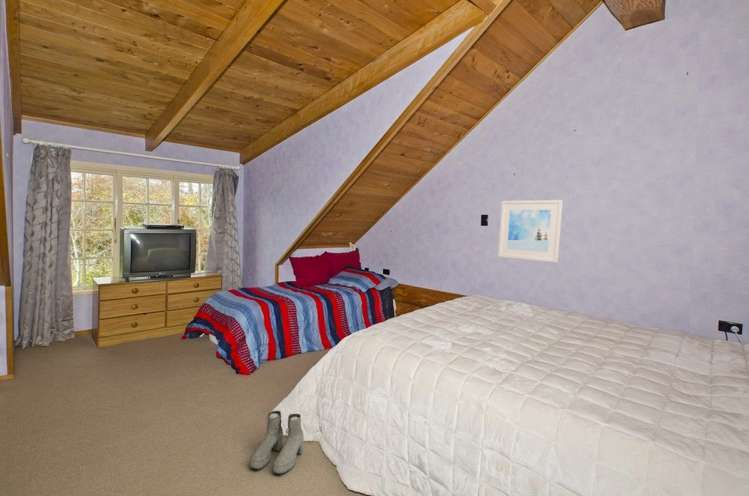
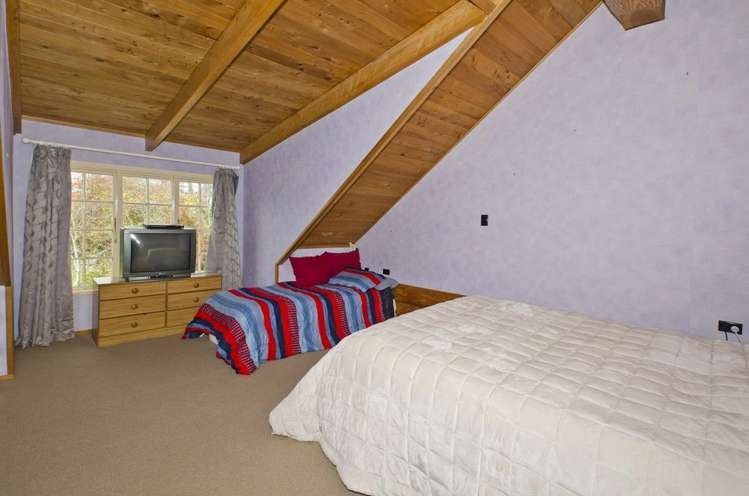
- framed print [497,199,564,263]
- boots [249,410,305,475]
